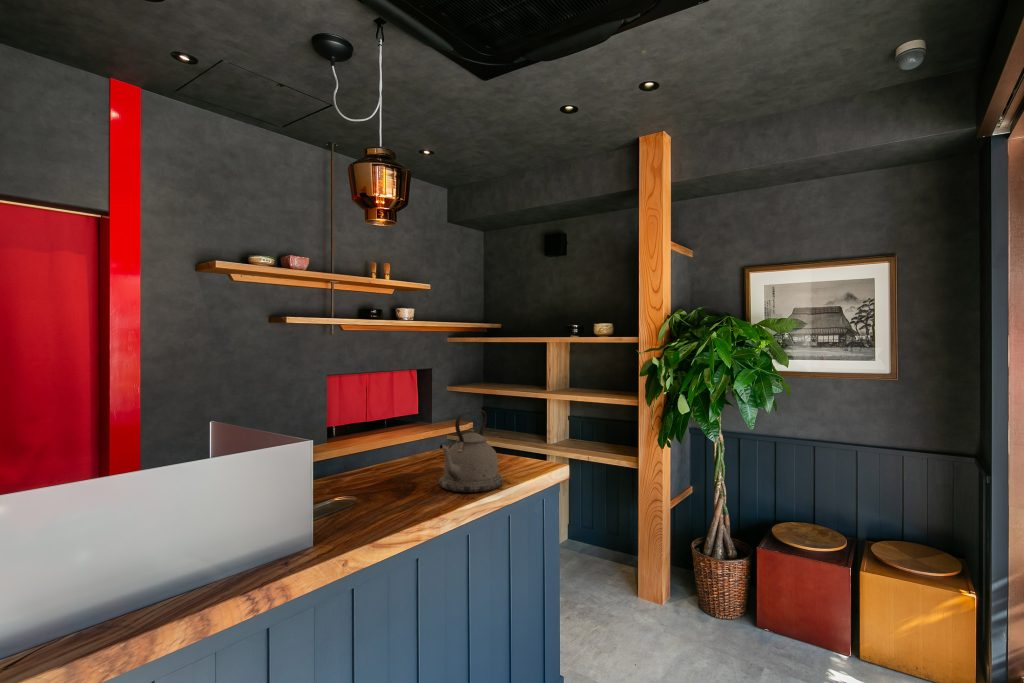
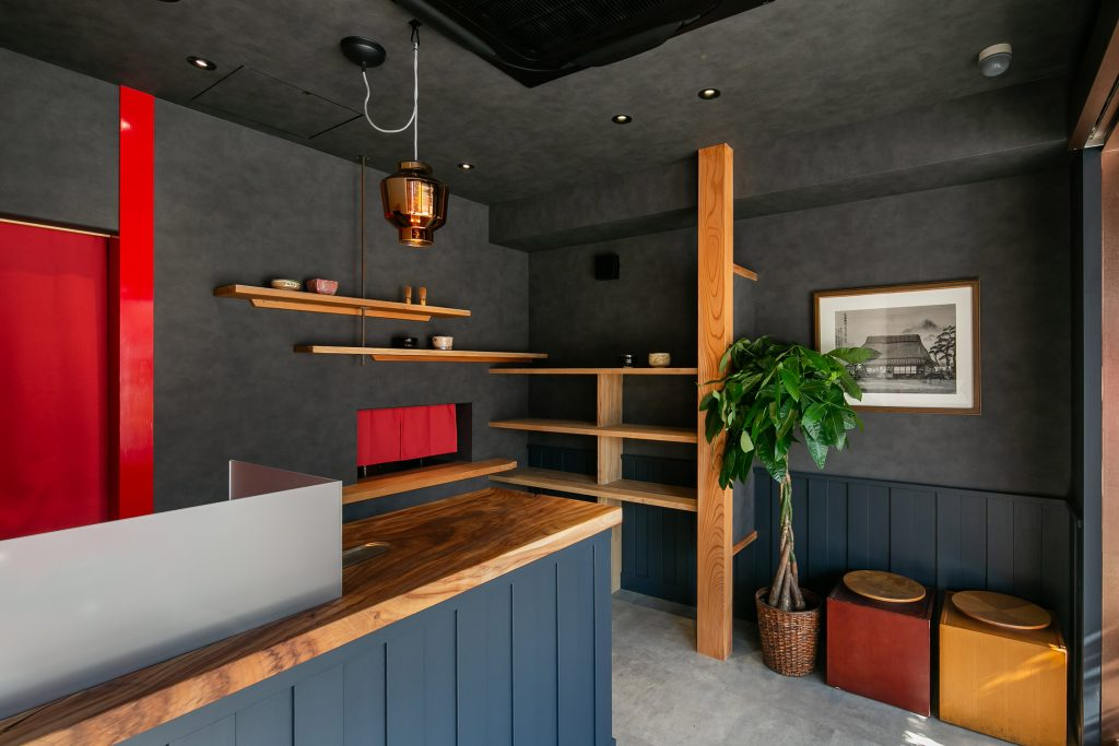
- kettle [438,409,504,493]
